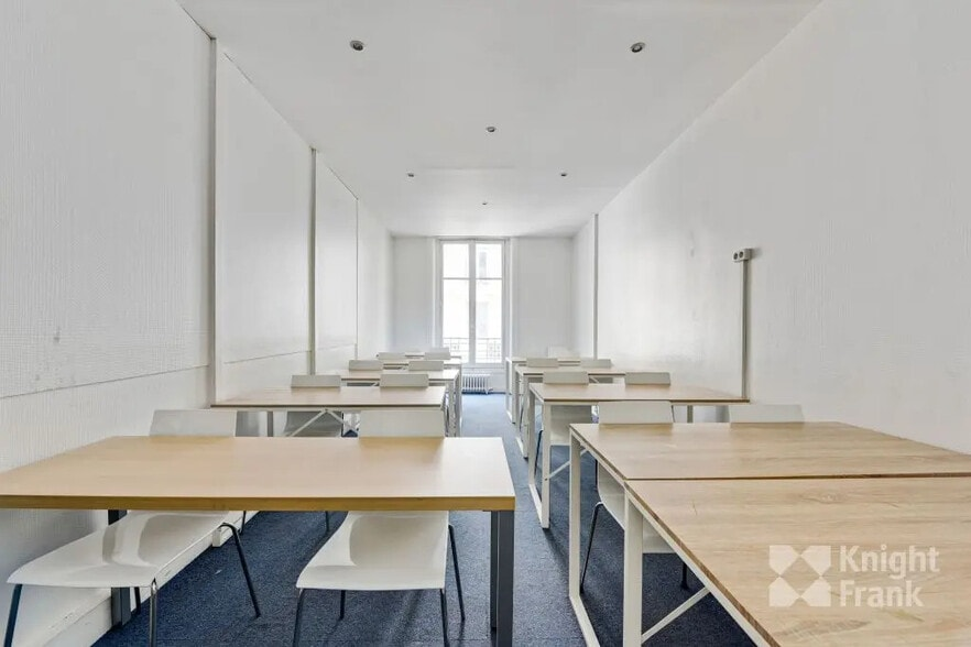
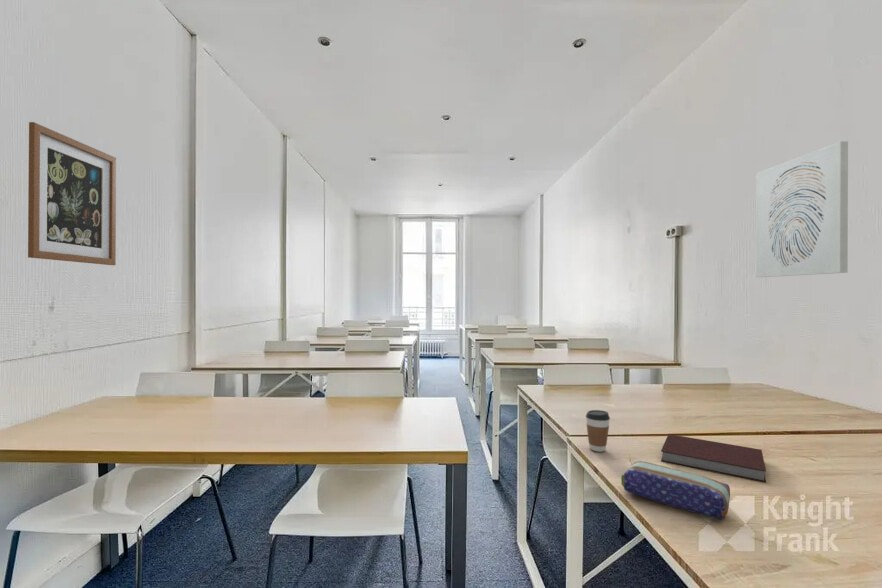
+ notebook [660,433,767,483]
+ pencil case [620,460,731,521]
+ wall art [27,121,117,266]
+ wall art [755,140,849,278]
+ coffee cup [585,409,611,453]
